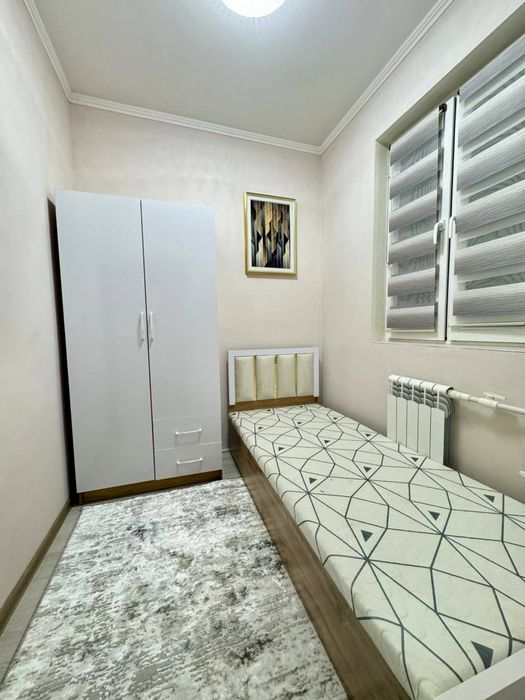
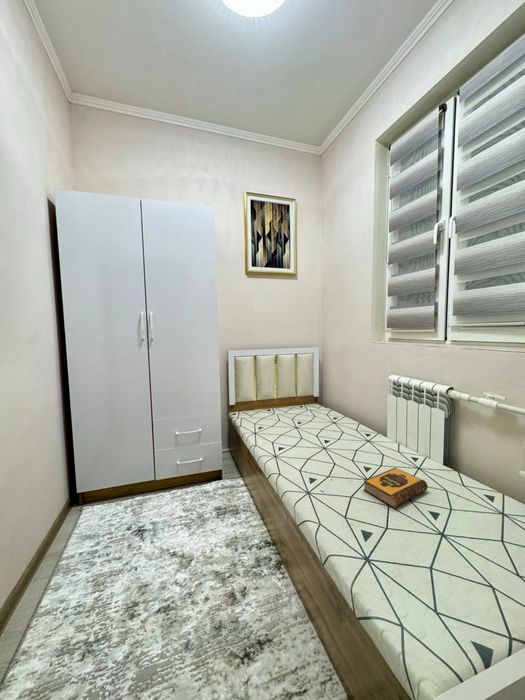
+ hardback book [362,467,429,508]
